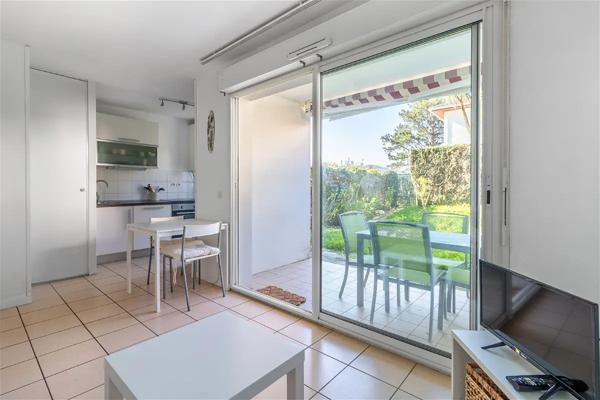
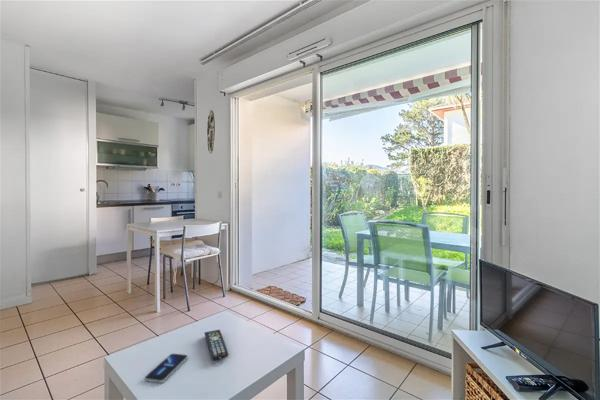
+ smartphone [144,353,188,384]
+ remote control [203,329,230,361]
